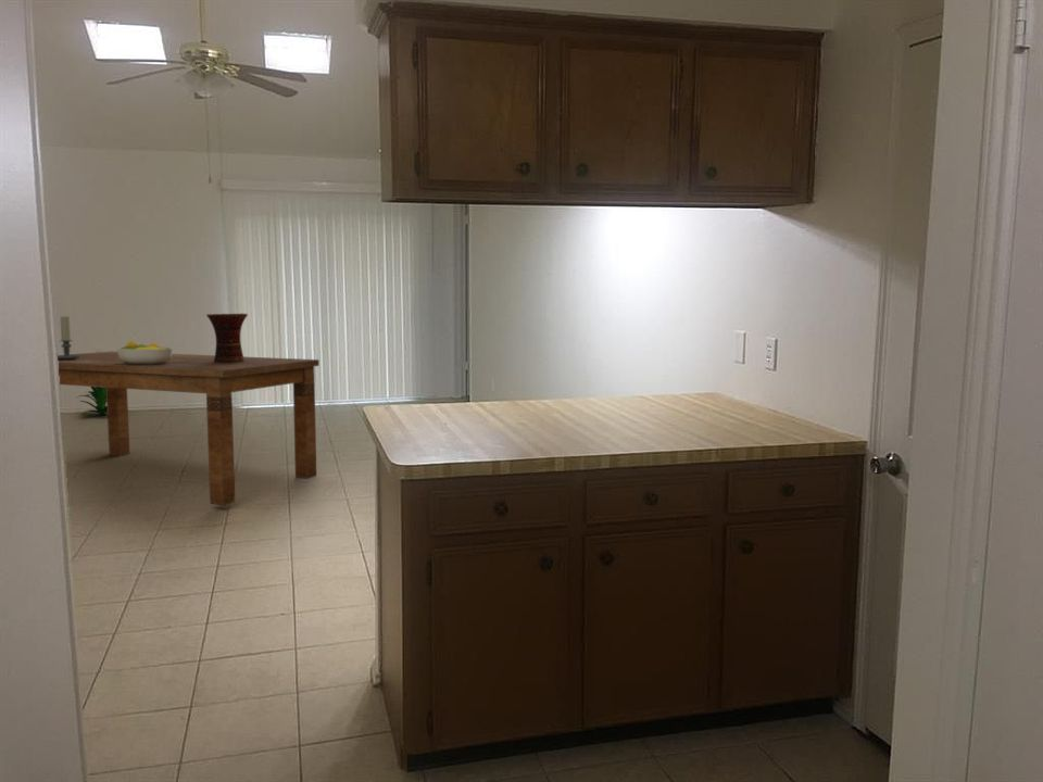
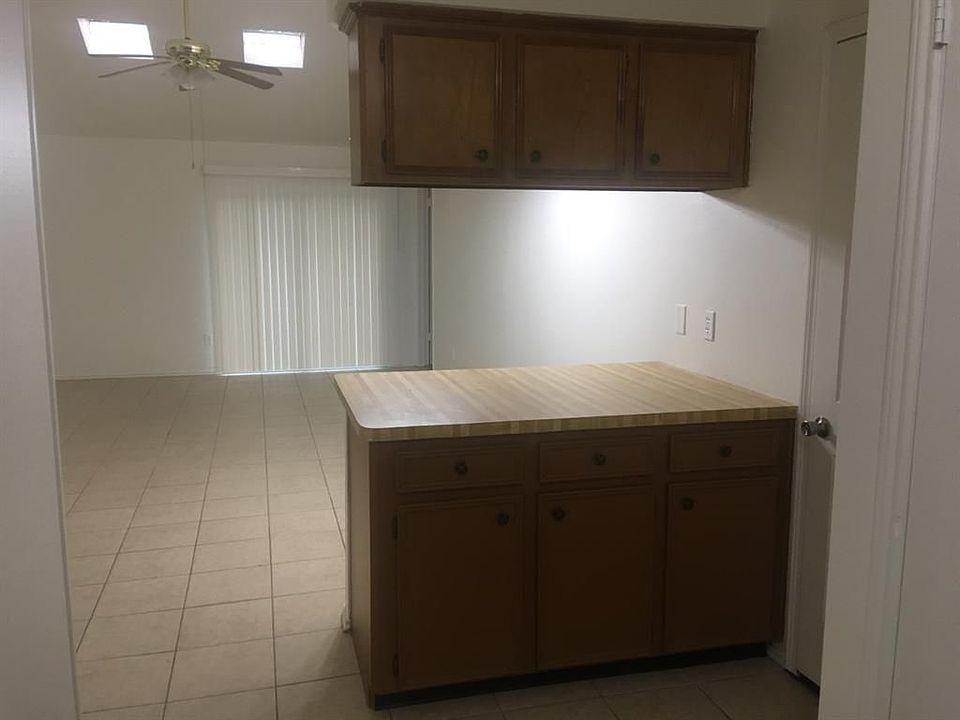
- vase [205,313,249,363]
- dining table [56,351,321,506]
- indoor plant [76,349,108,416]
- fruit bowl [116,340,174,365]
- candle holder [56,315,80,361]
